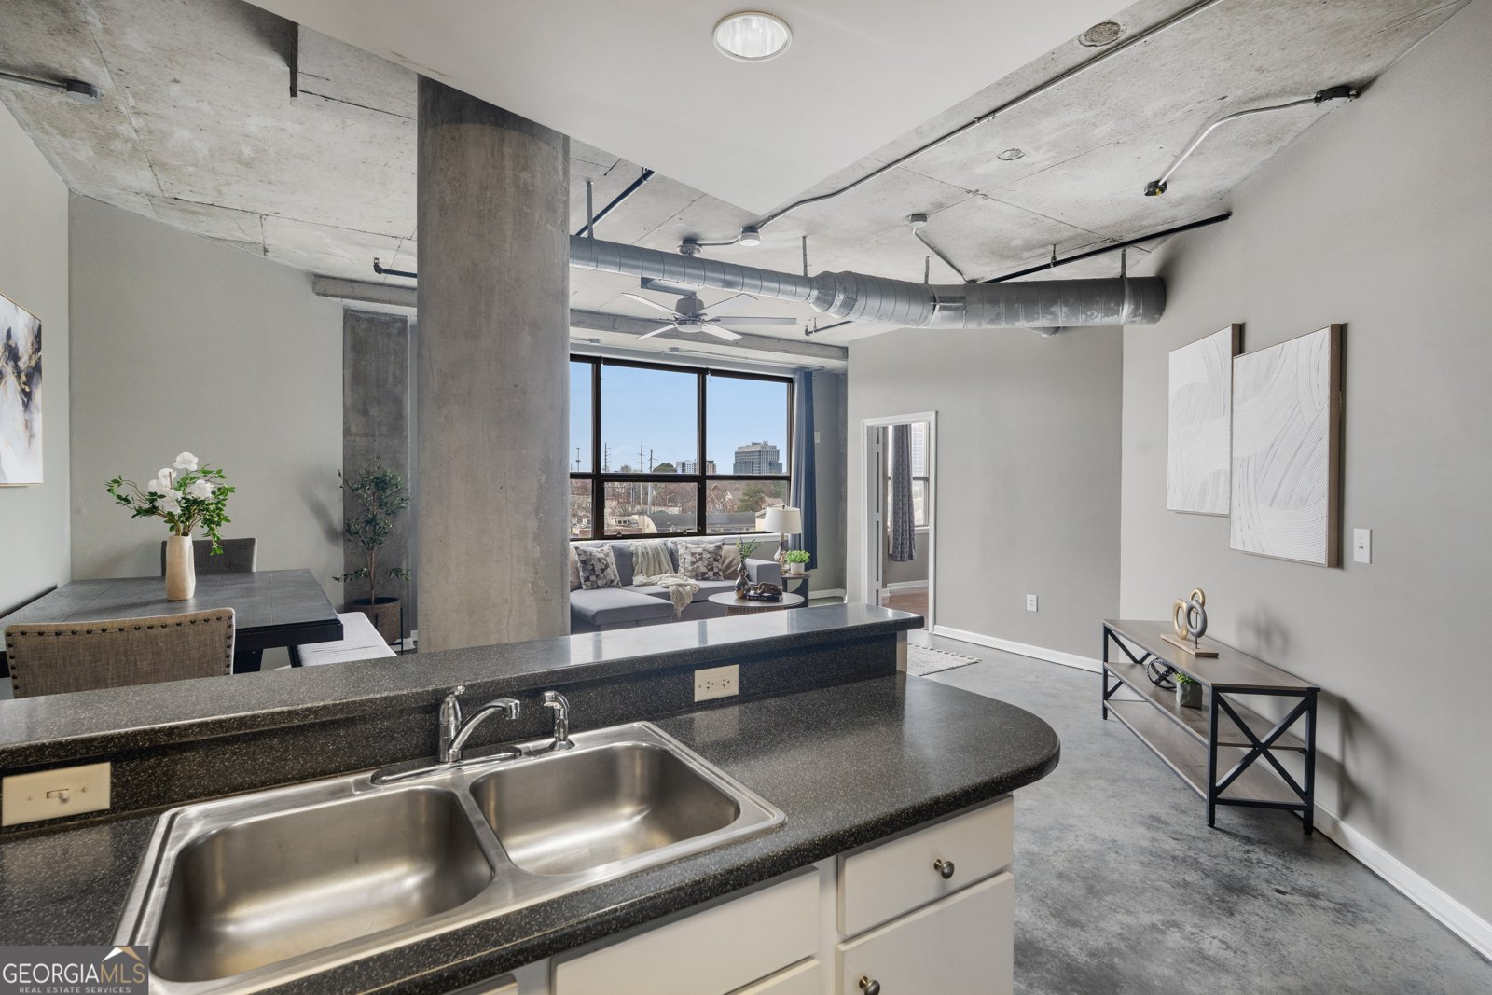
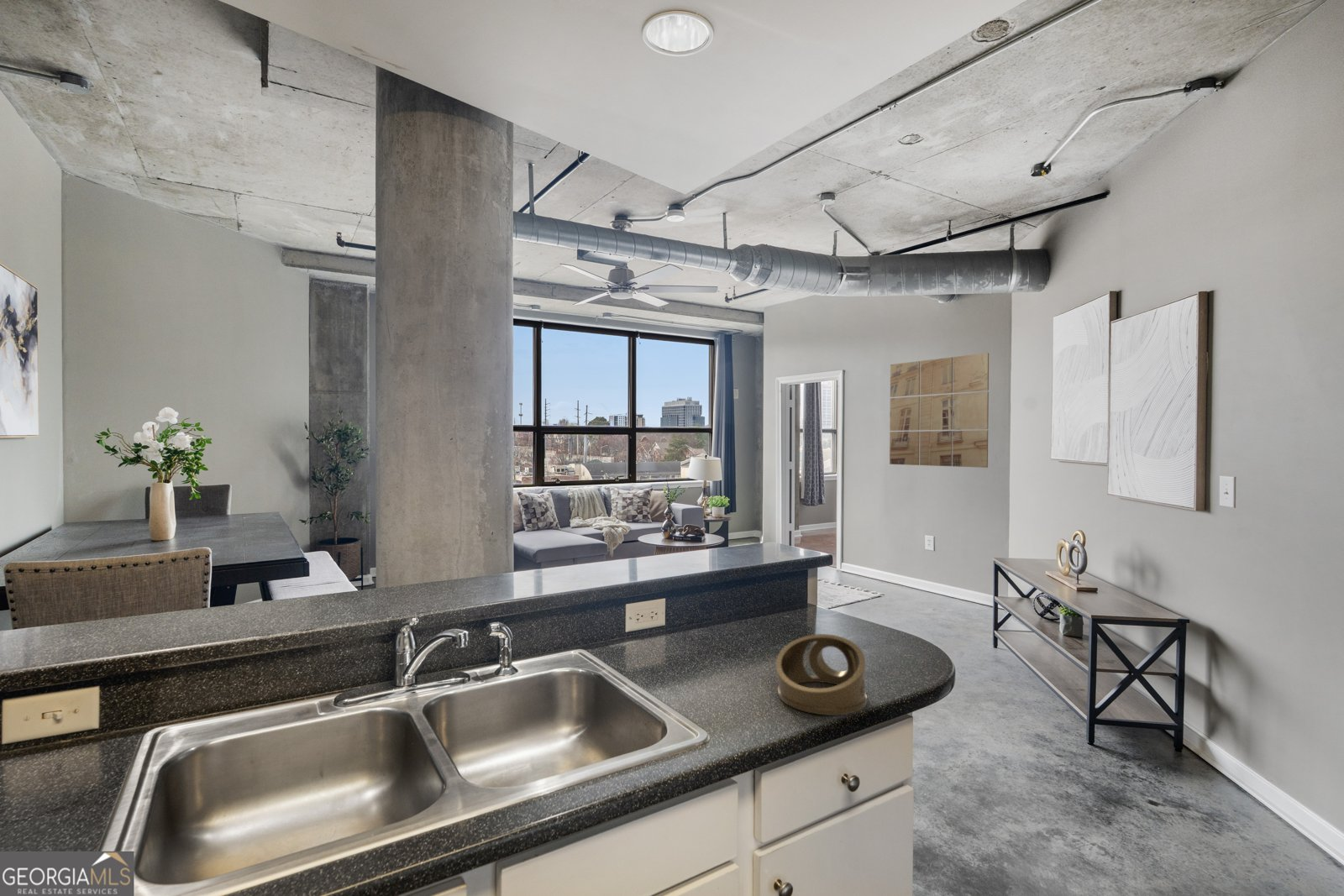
+ wall art [889,352,990,469]
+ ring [775,633,868,716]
